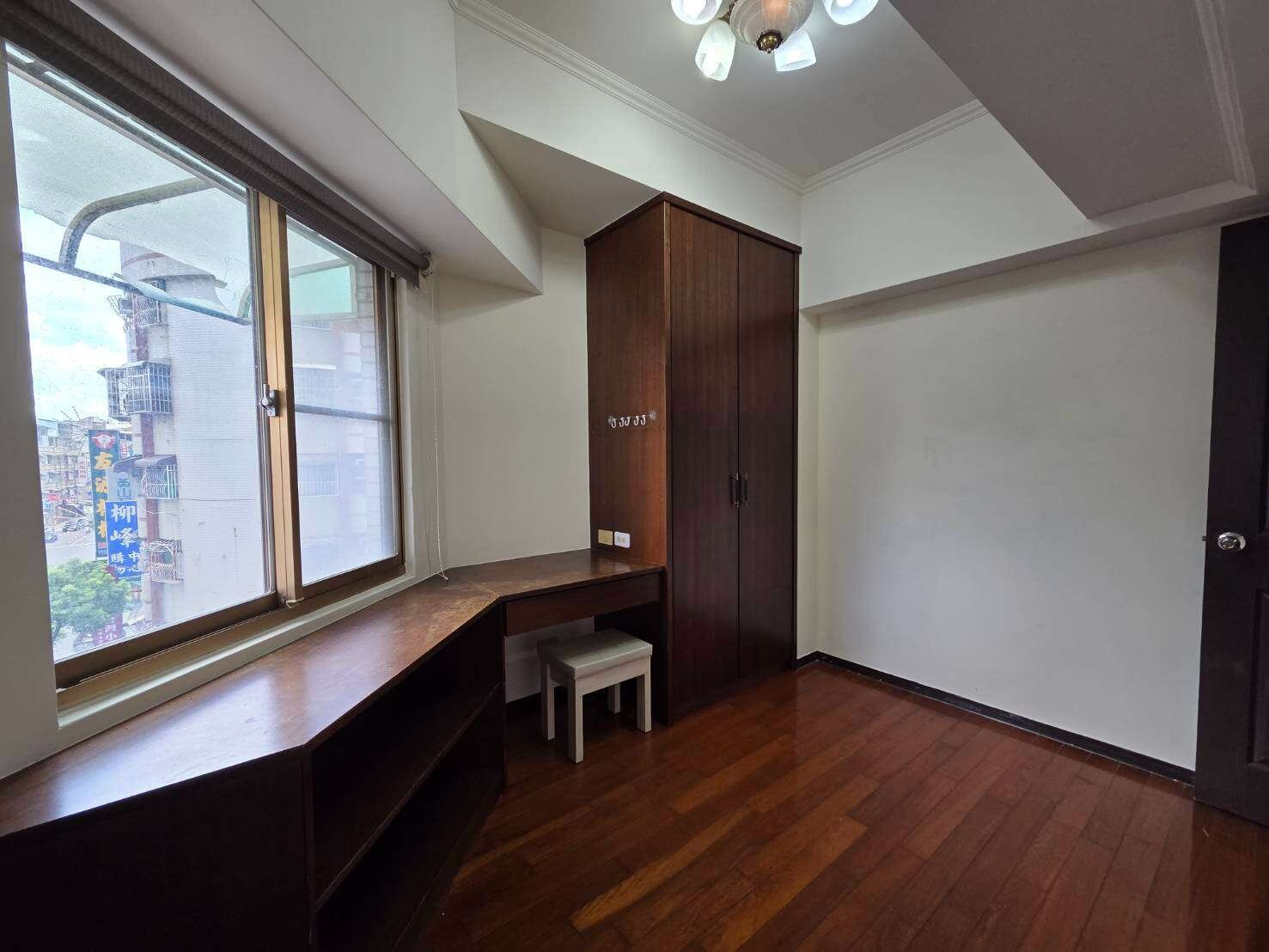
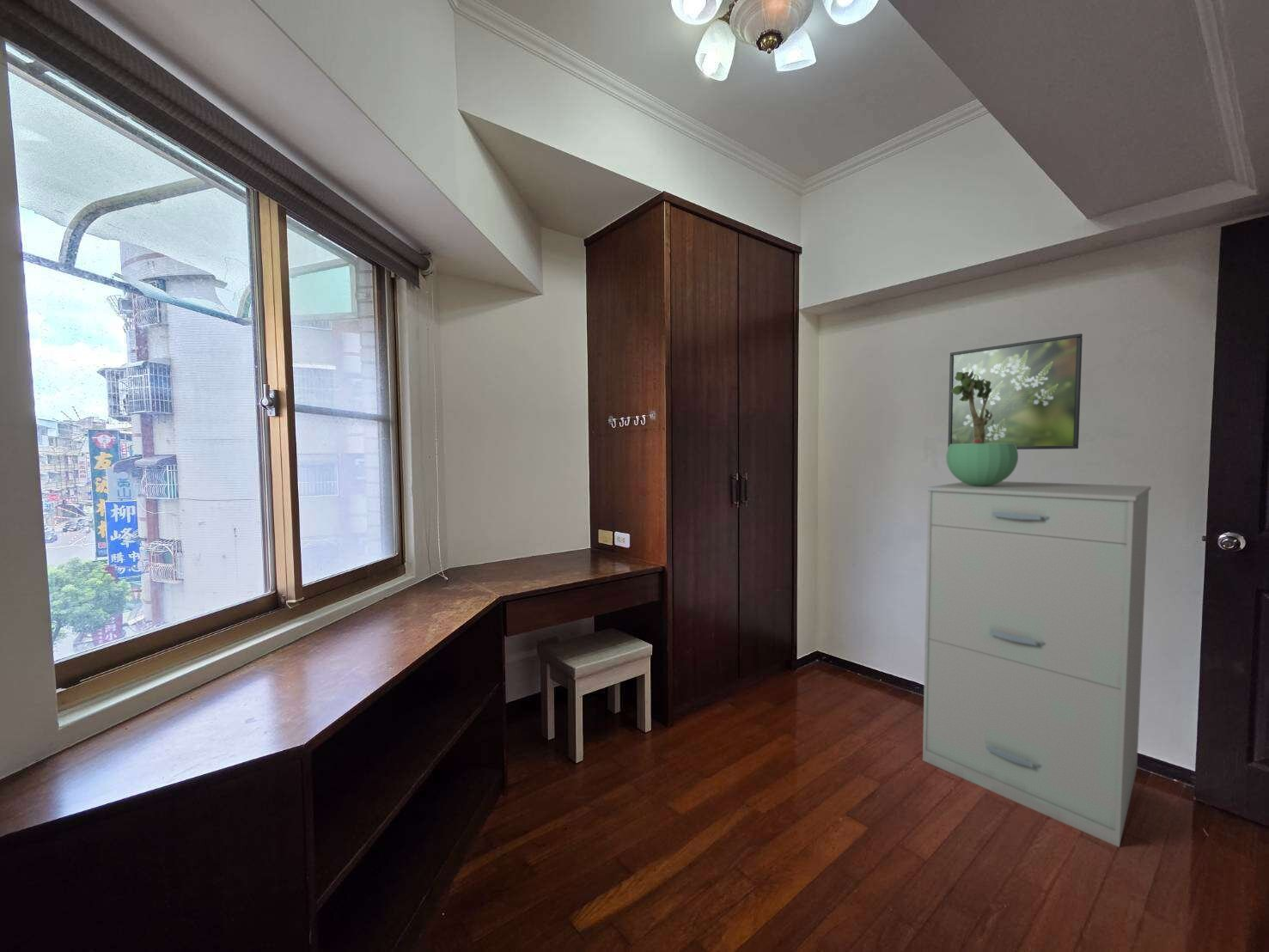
+ potted plant [945,371,1019,486]
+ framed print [947,333,1083,450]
+ filing cabinet [922,480,1152,848]
